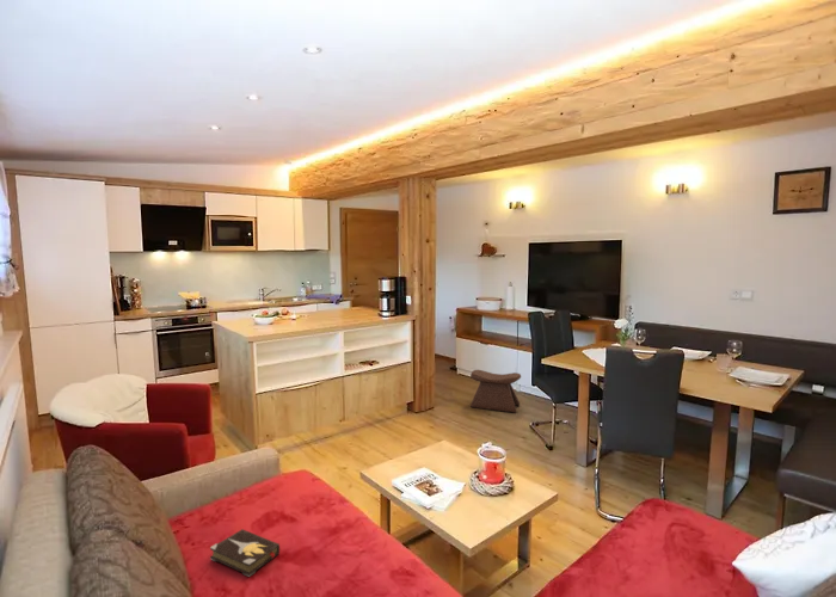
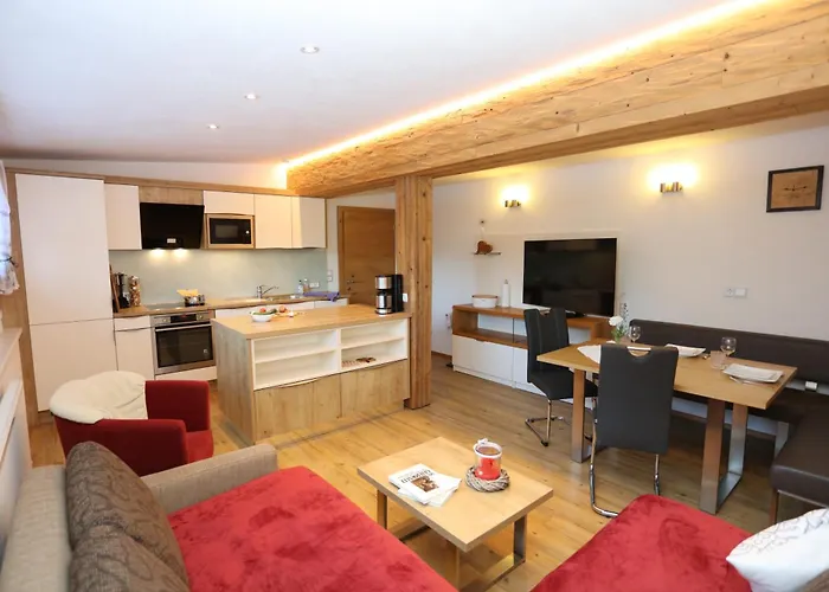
- stool [469,369,522,414]
- hardback book [209,528,281,578]
